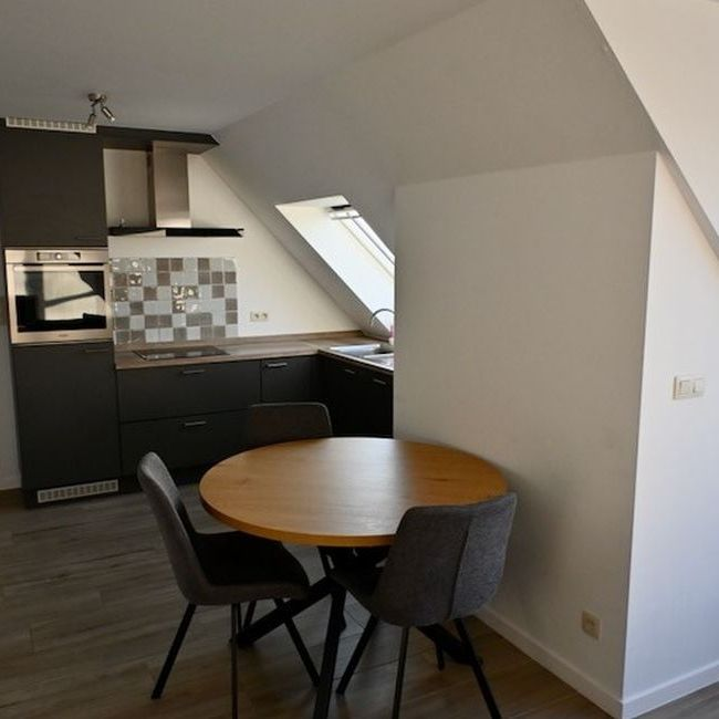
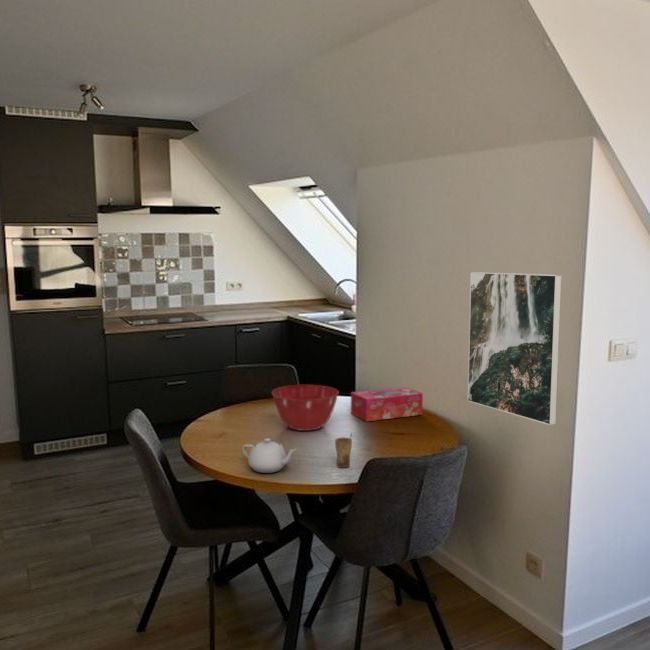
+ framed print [467,271,563,426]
+ tissue box [350,386,424,422]
+ mixing bowl [271,384,340,432]
+ teapot [241,437,298,474]
+ cup [334,432,353,469]
